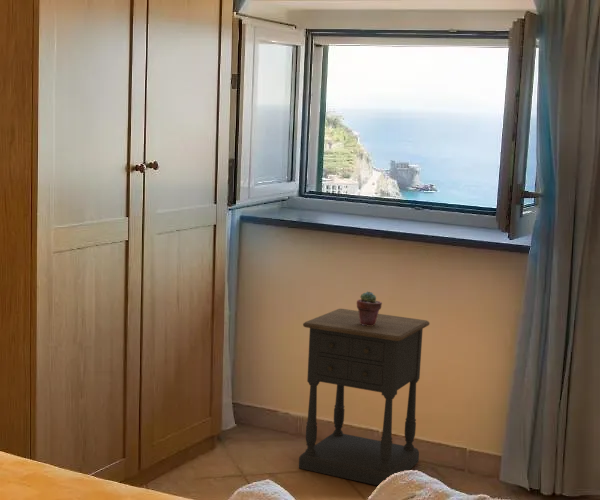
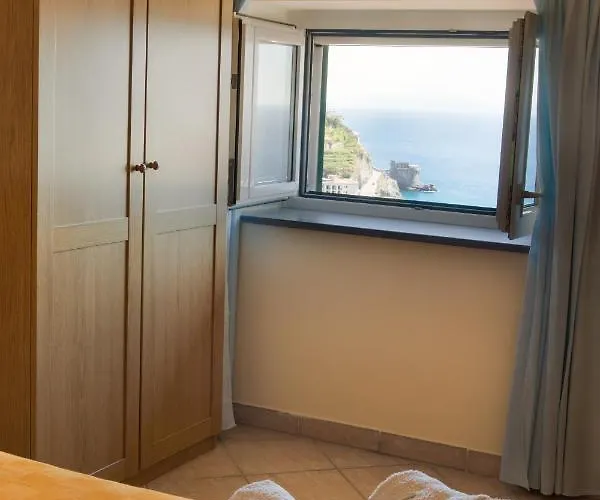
- nightstand [298,308,431,486]
- potted succulent [356,290,383,326]
